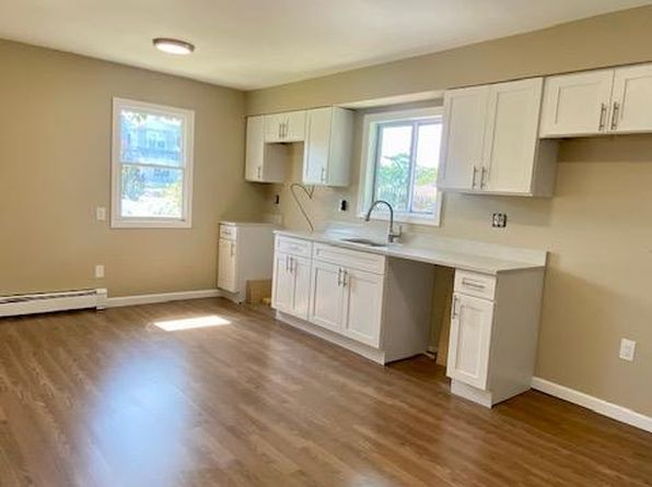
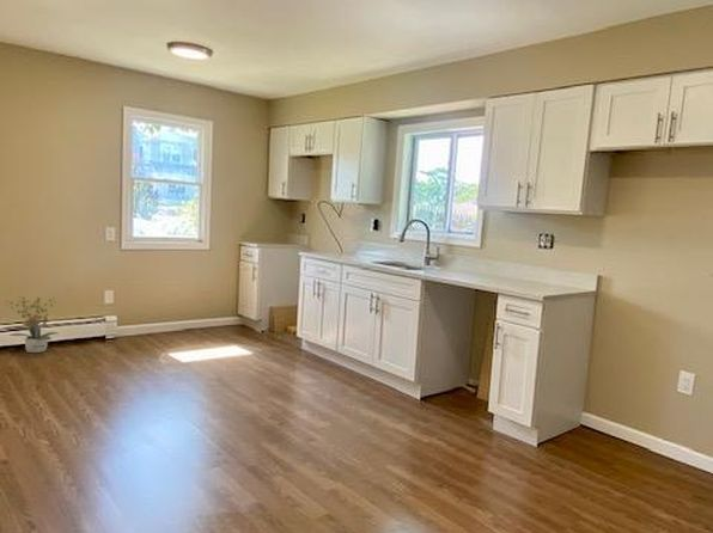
+ potted plant [4,295,60,354]
